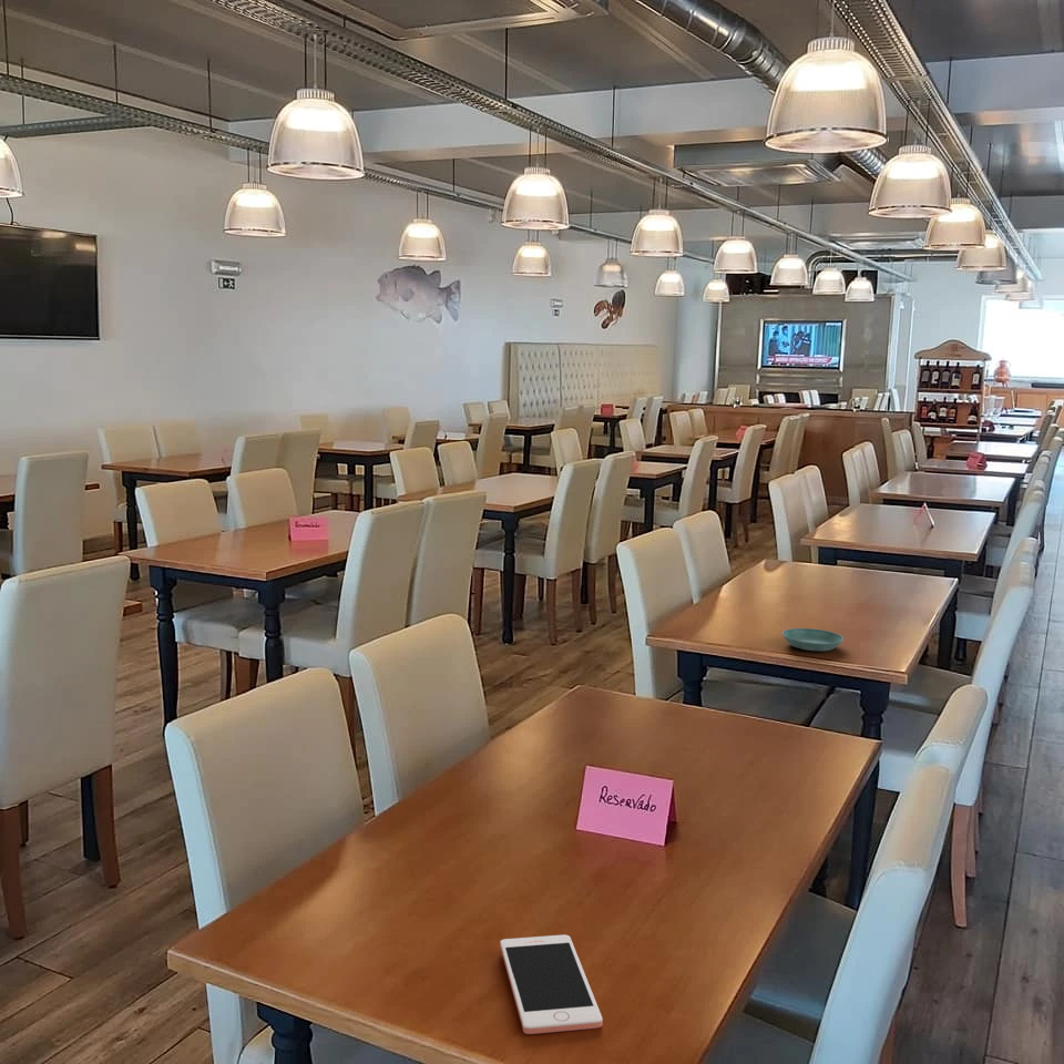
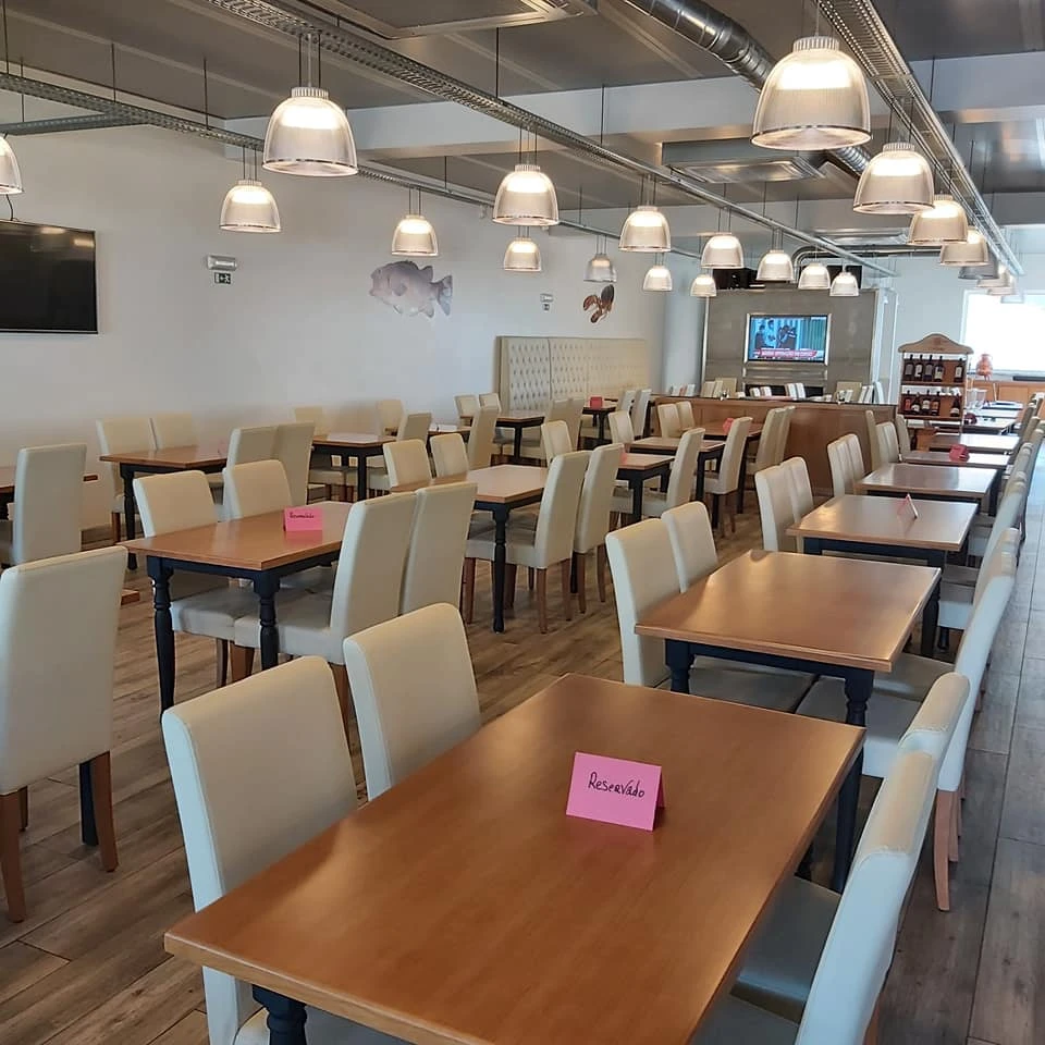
- saucer [781,627,845,652]
- cell phone [499,934,604,1035]
